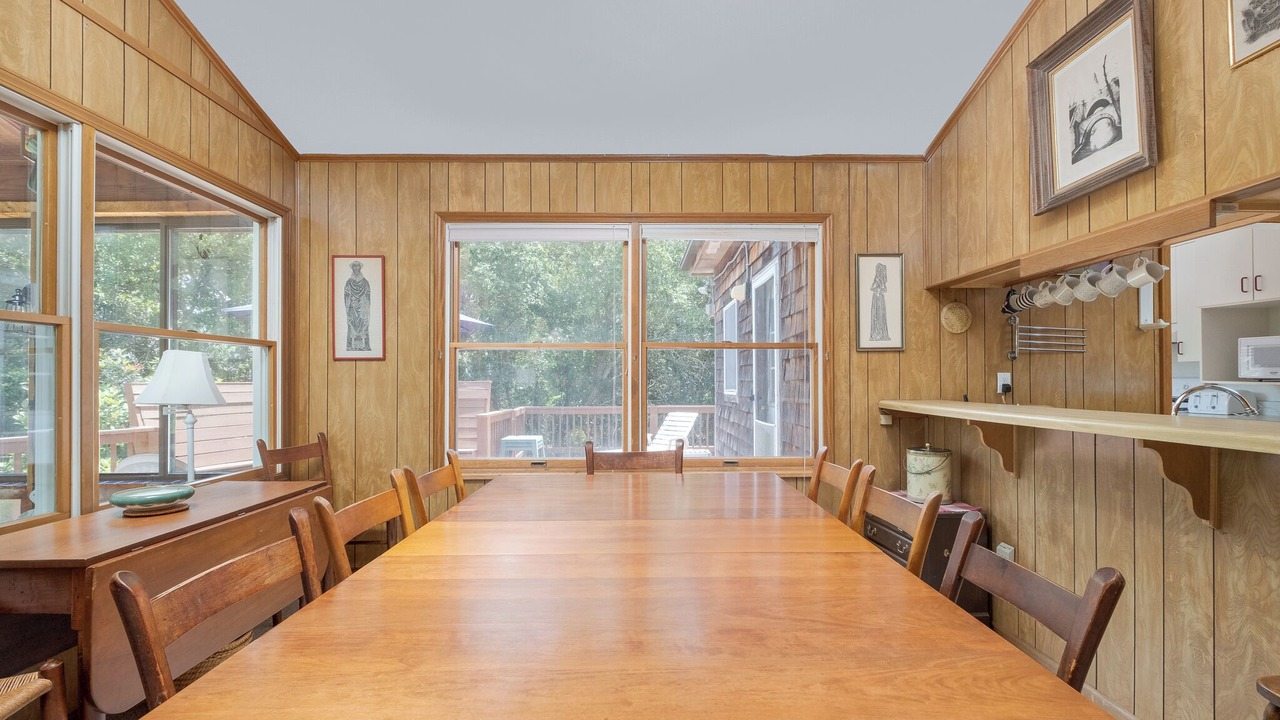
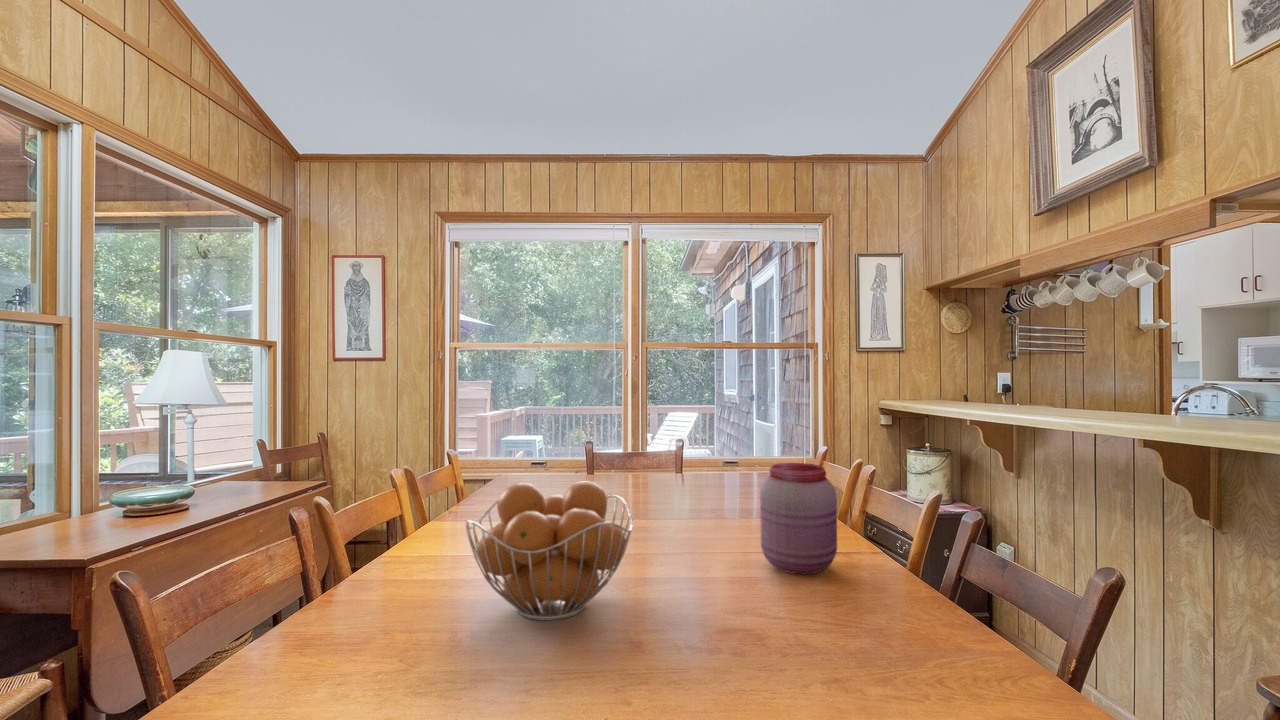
+ jar [759,462,838,575]
+ fruit basket [465,480,634,622]
